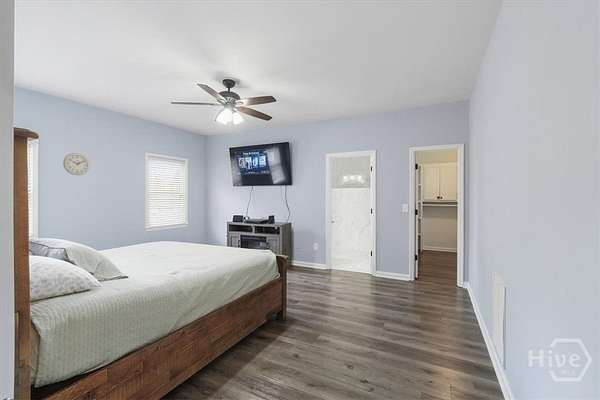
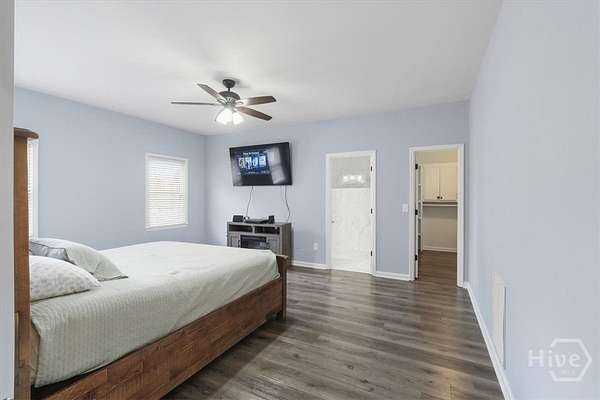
- wall clock [62,152,90,176]
